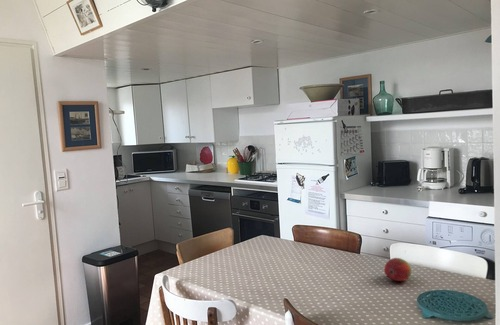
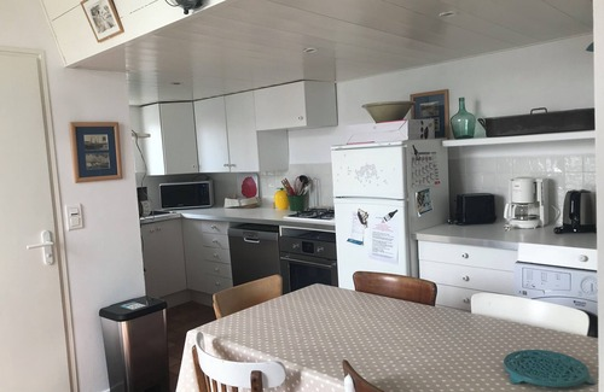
- fruit [383,257,412,282]
